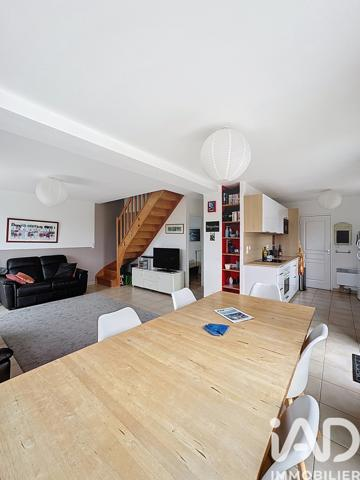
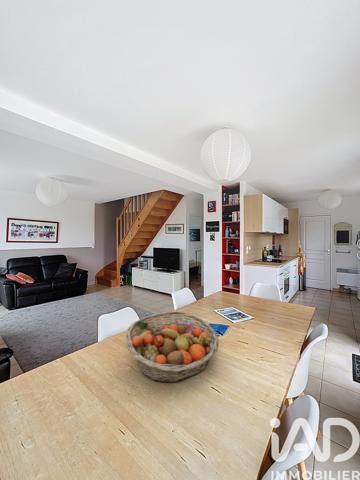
+ fruit basket [125,310,220,384]
